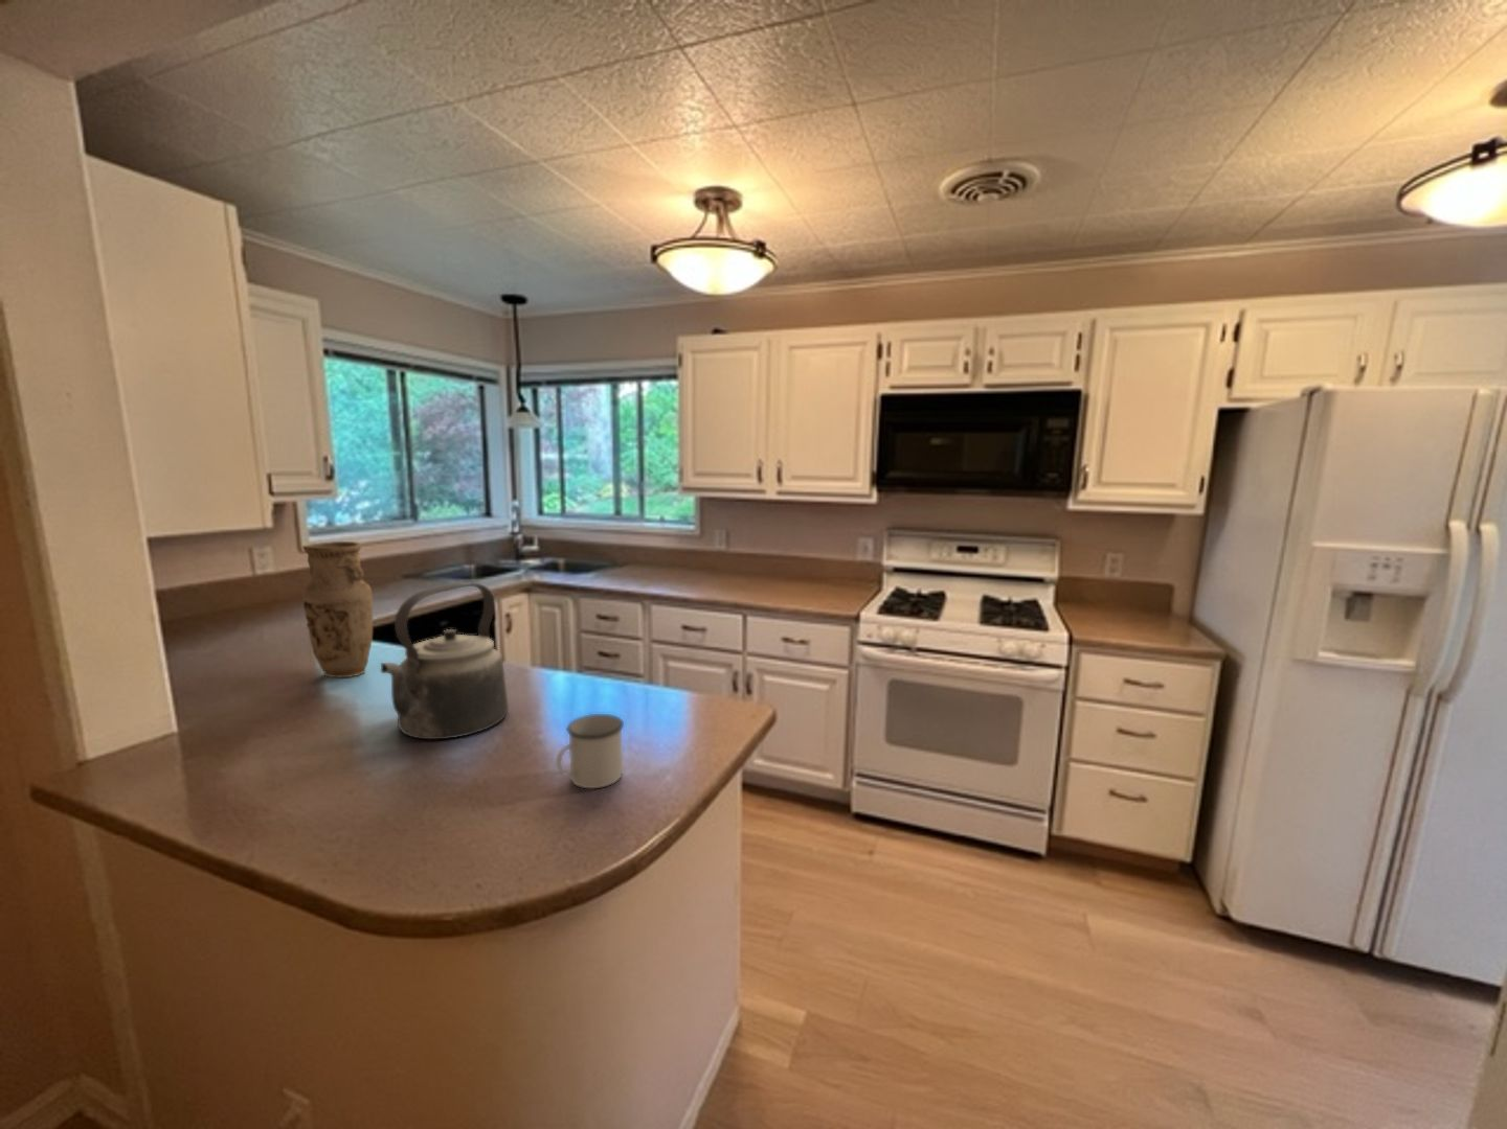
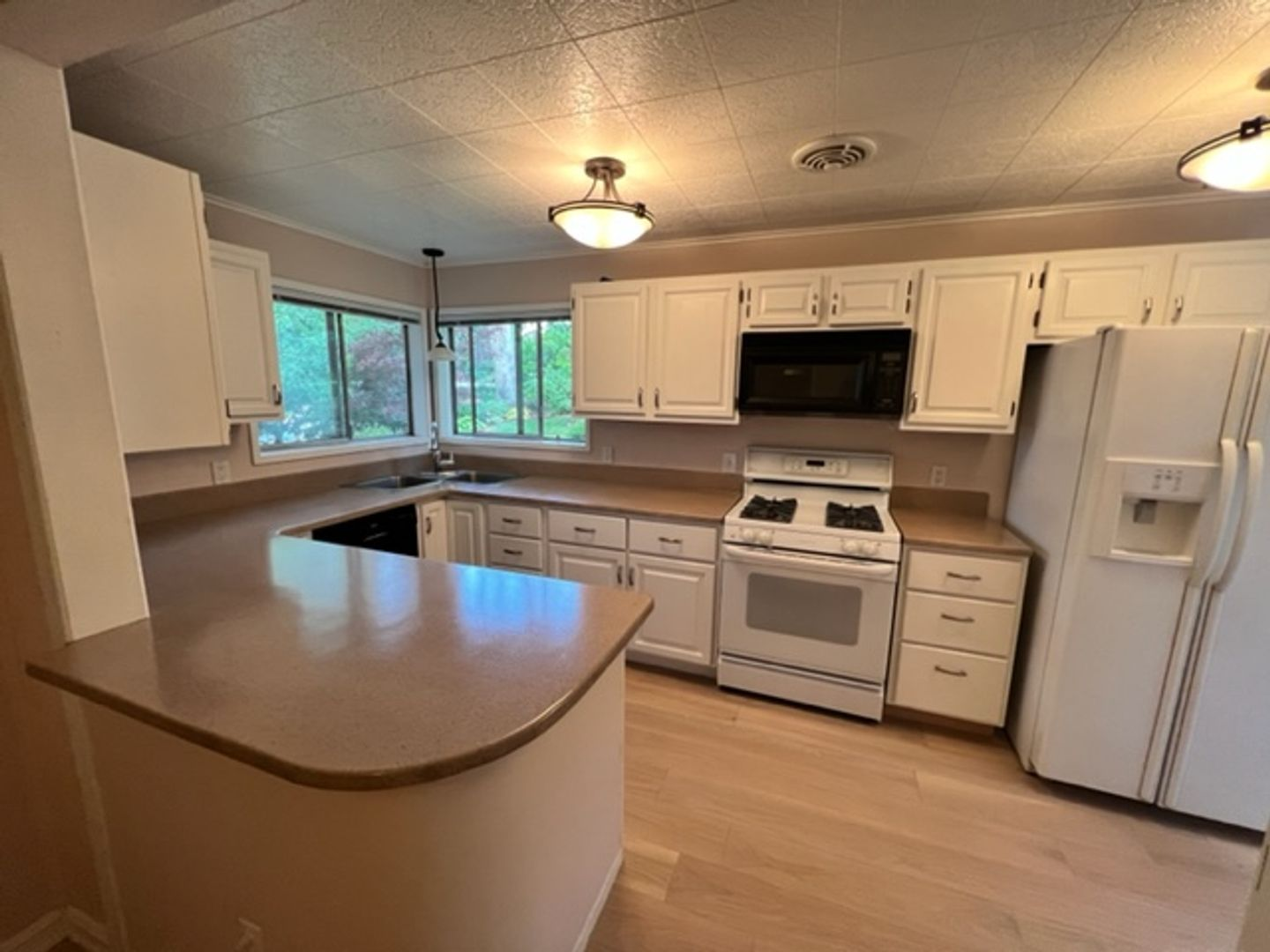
- vase [301,541,374,678]
- mug [555,713,625,790]
- kettle [380,581,510,740]
